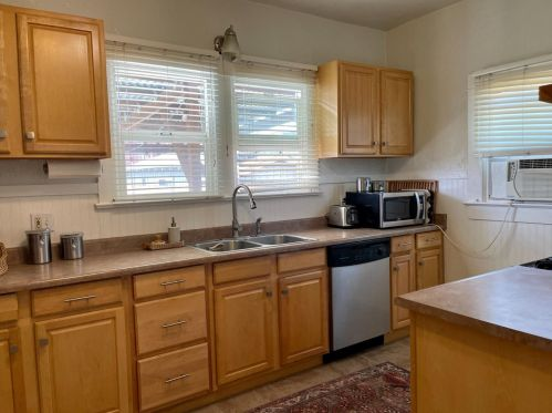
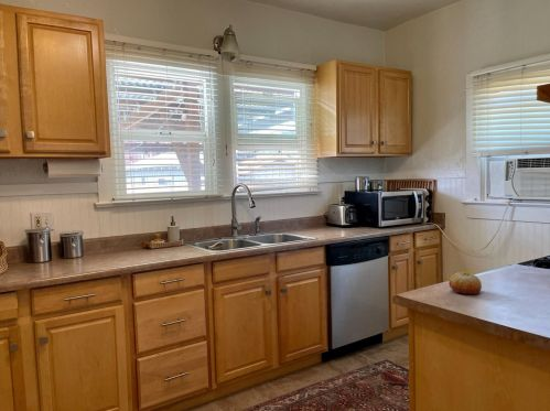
+ fruit [447,271,483,295]
